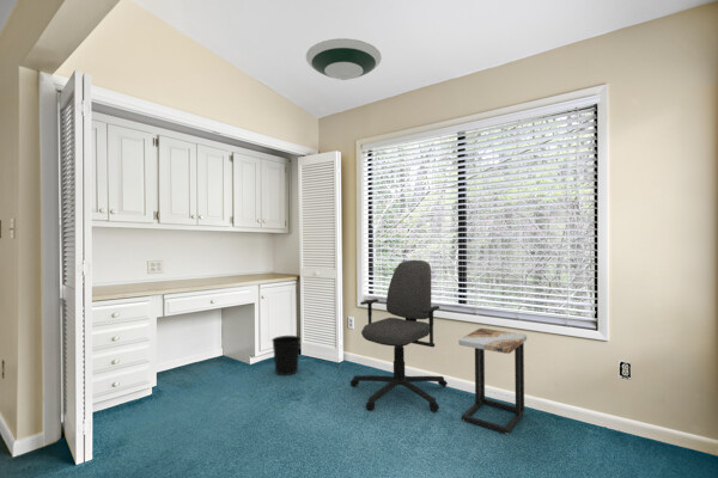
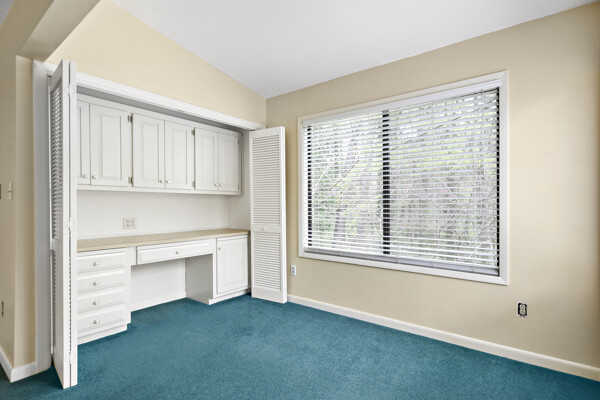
- wastebasket [270,335,302,376]
- side table [457,327,528,435]
- office chair [349,259,449,412]
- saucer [305,37,383,81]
